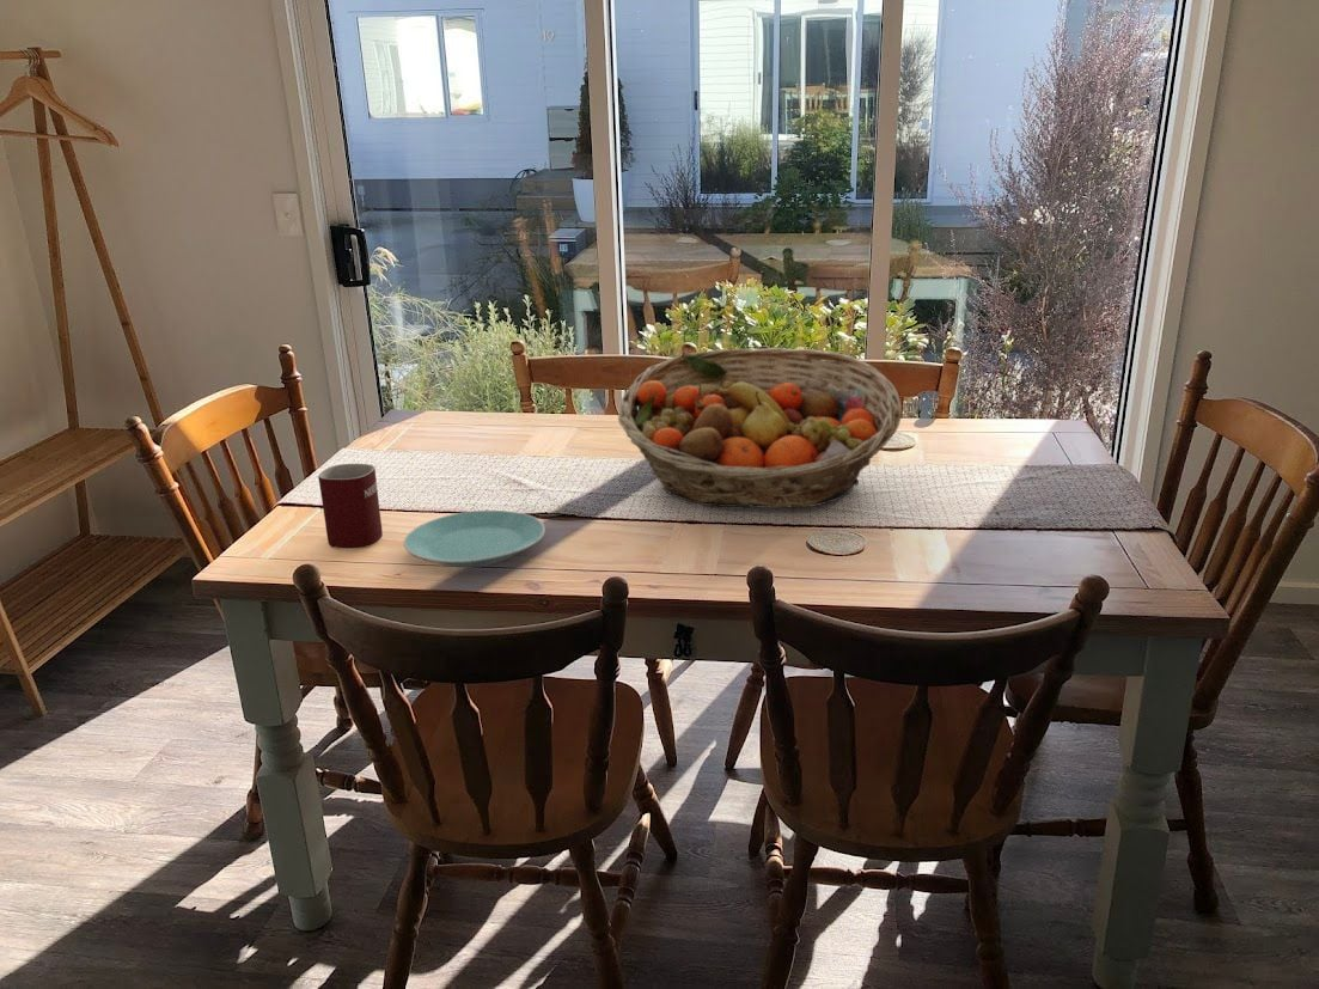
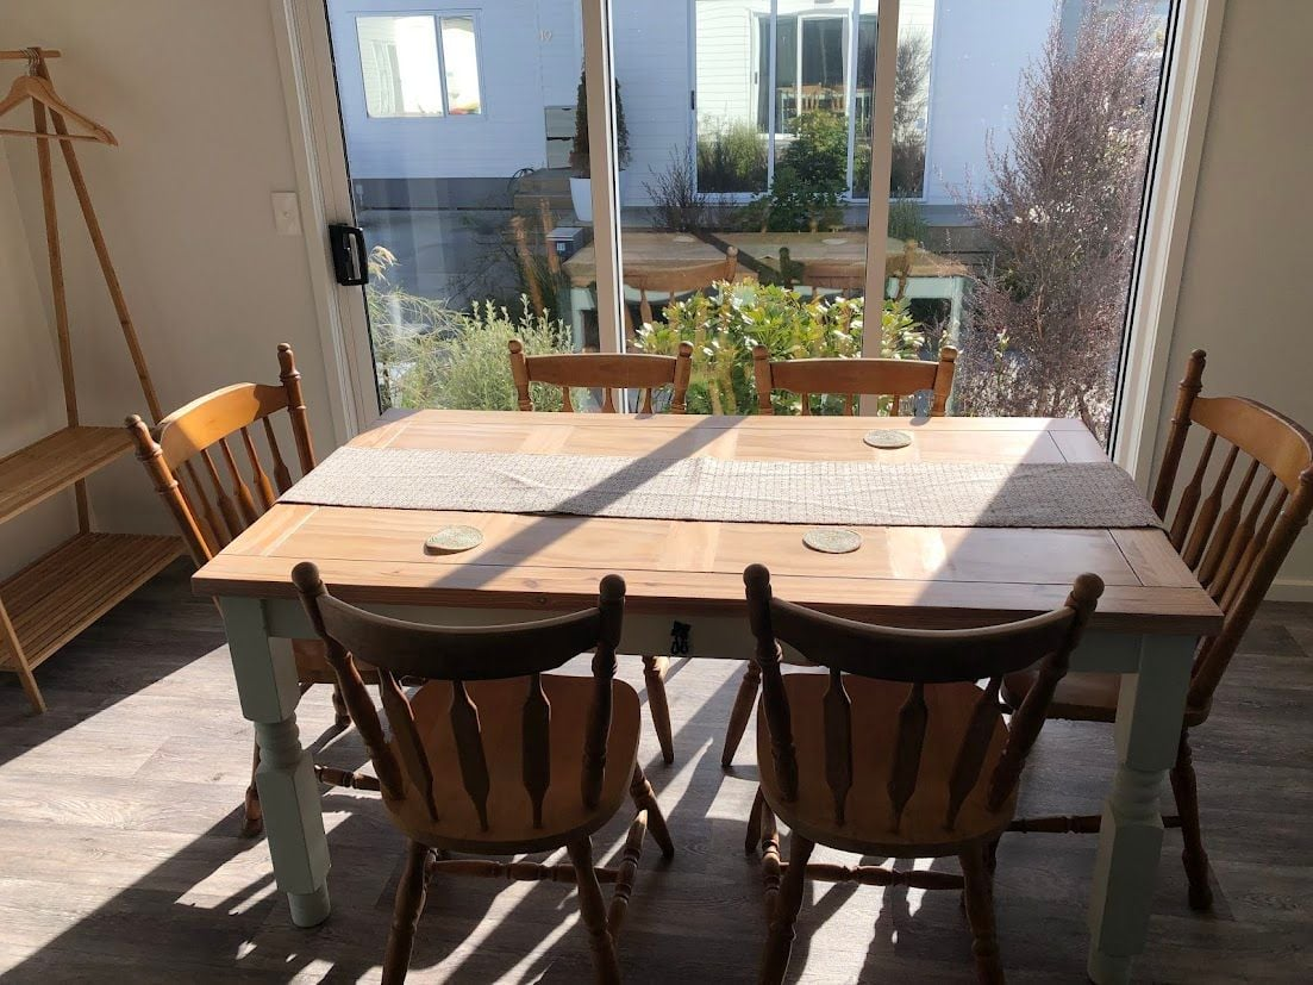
- plate [403,509,546,568]
- mug [317,463,384,550]
- fruit basket [617,347,903,509]
